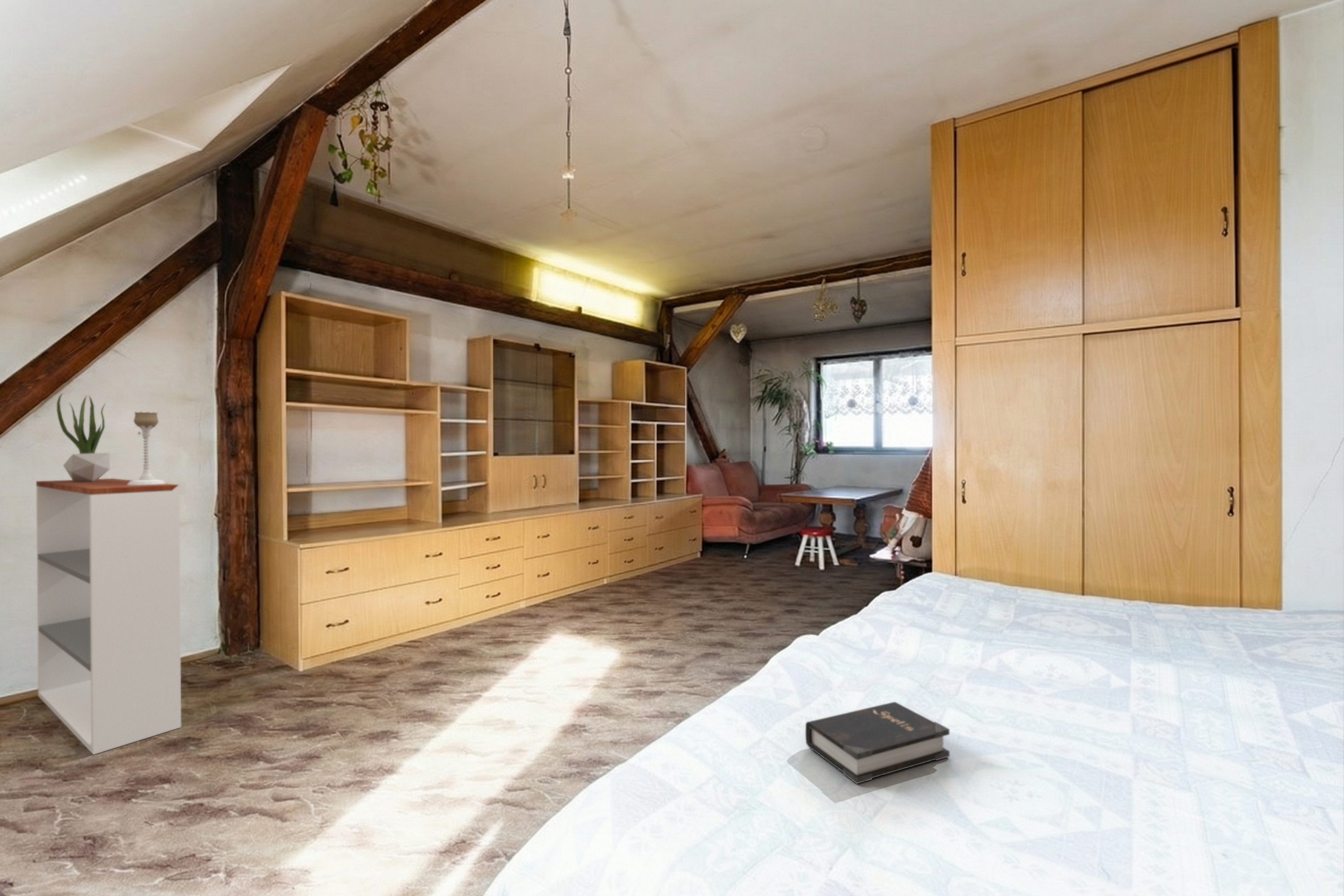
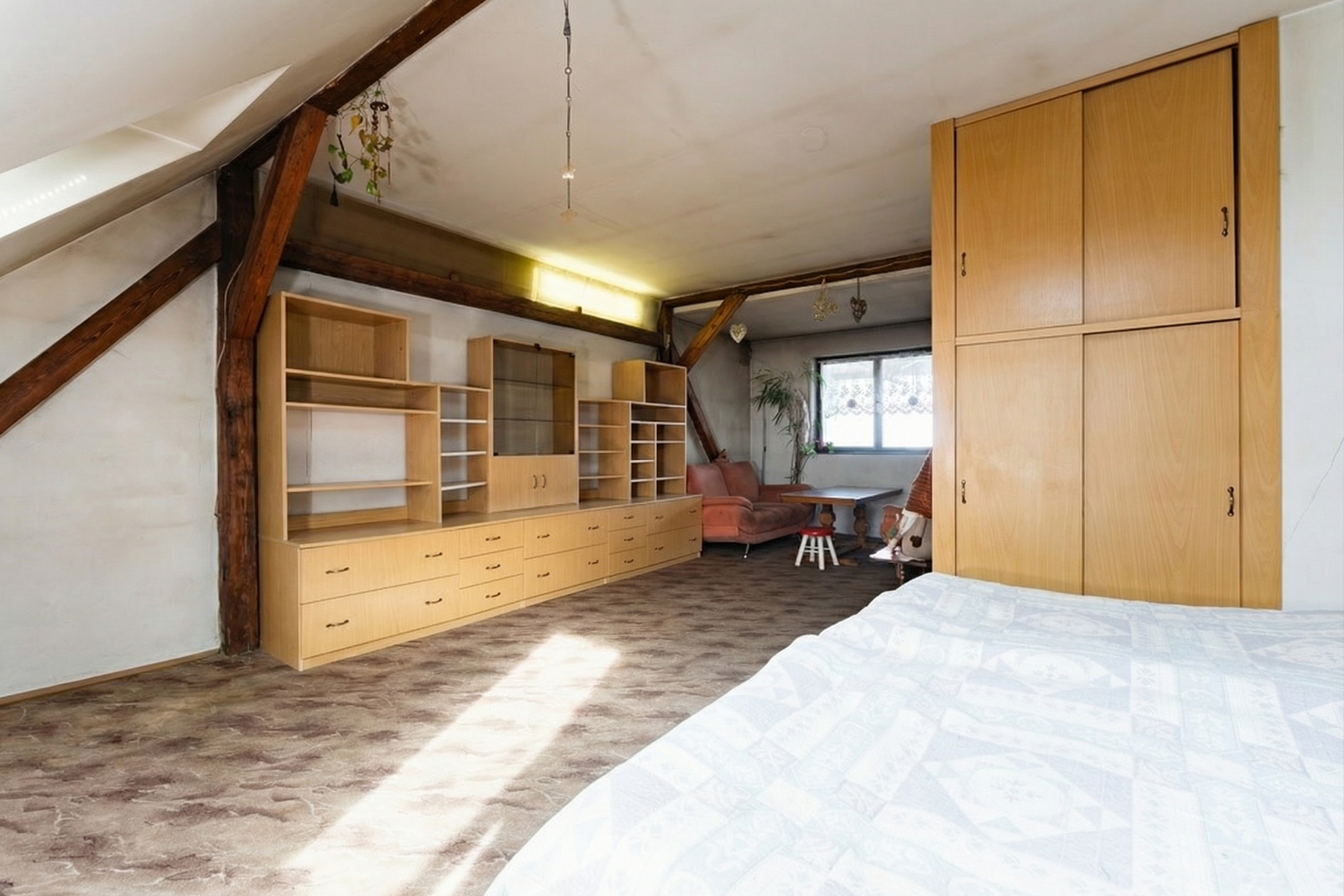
- candle holder [127,412,167,486]
- hardback book [805,702,950,784]
- potted plant [56,392,110,482]
- bookshelf [36,478,181,755]
